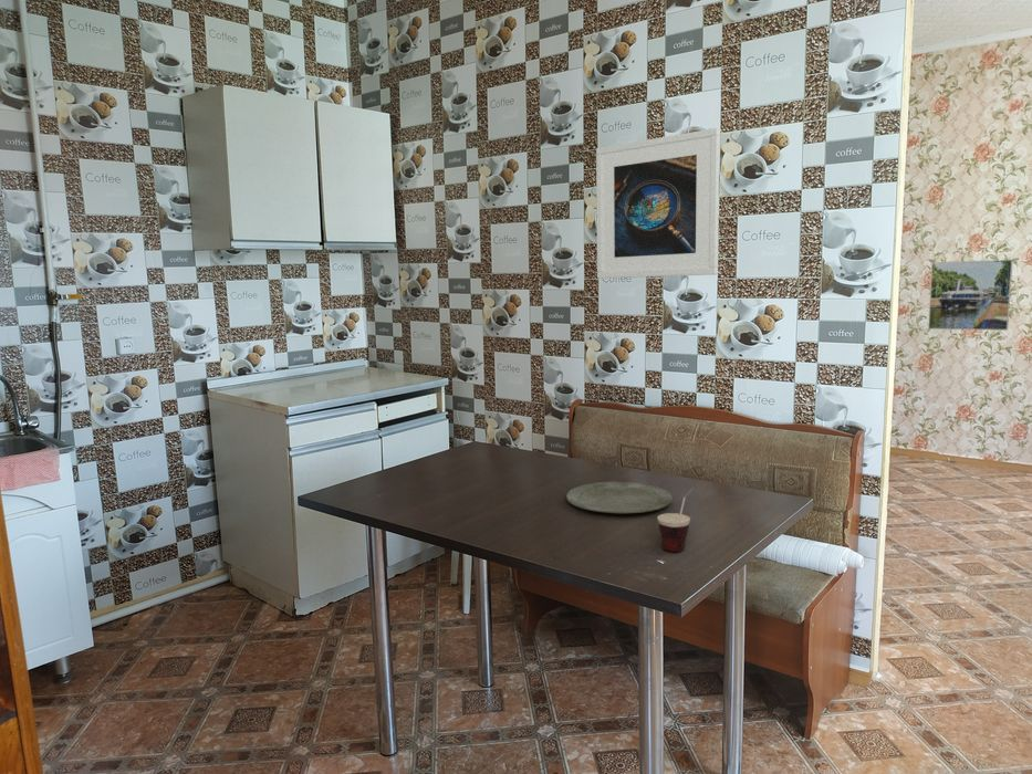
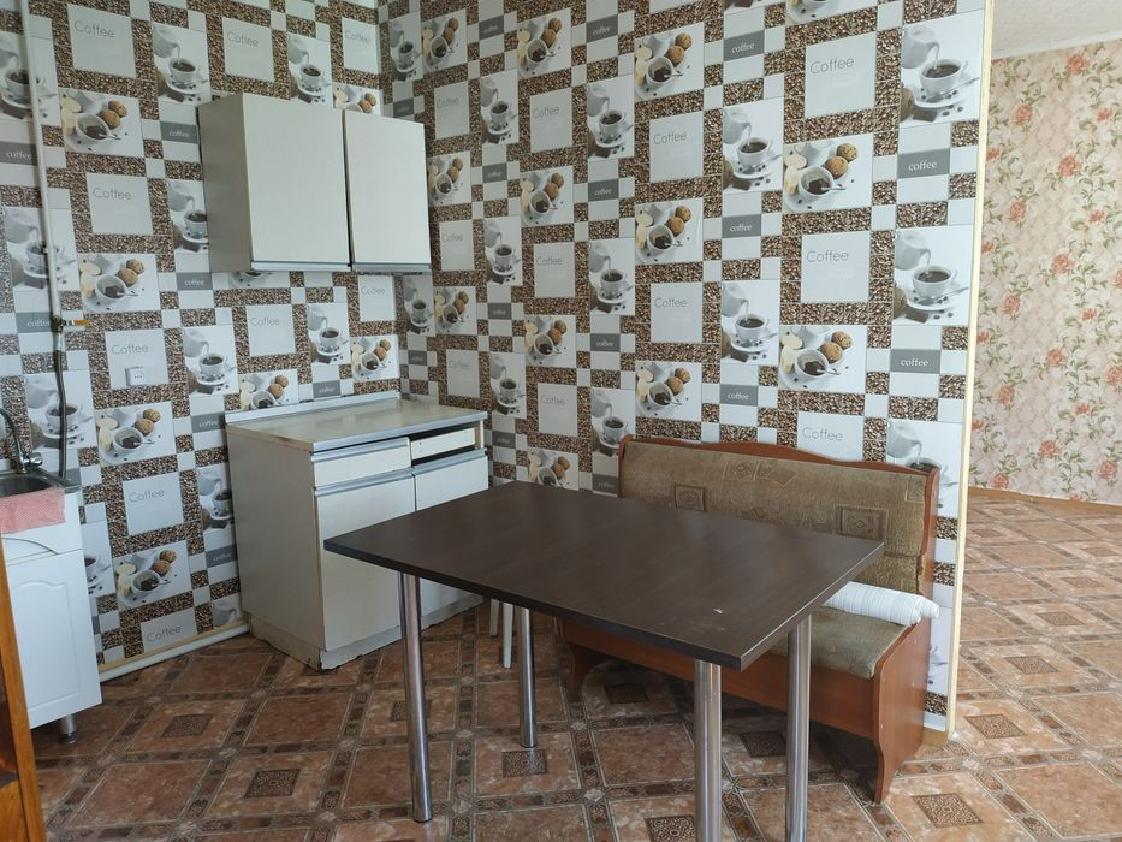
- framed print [927,259,1014,332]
- cup [656,485,695,553]
- plate [565,481,674,514]
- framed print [595,127,721,280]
